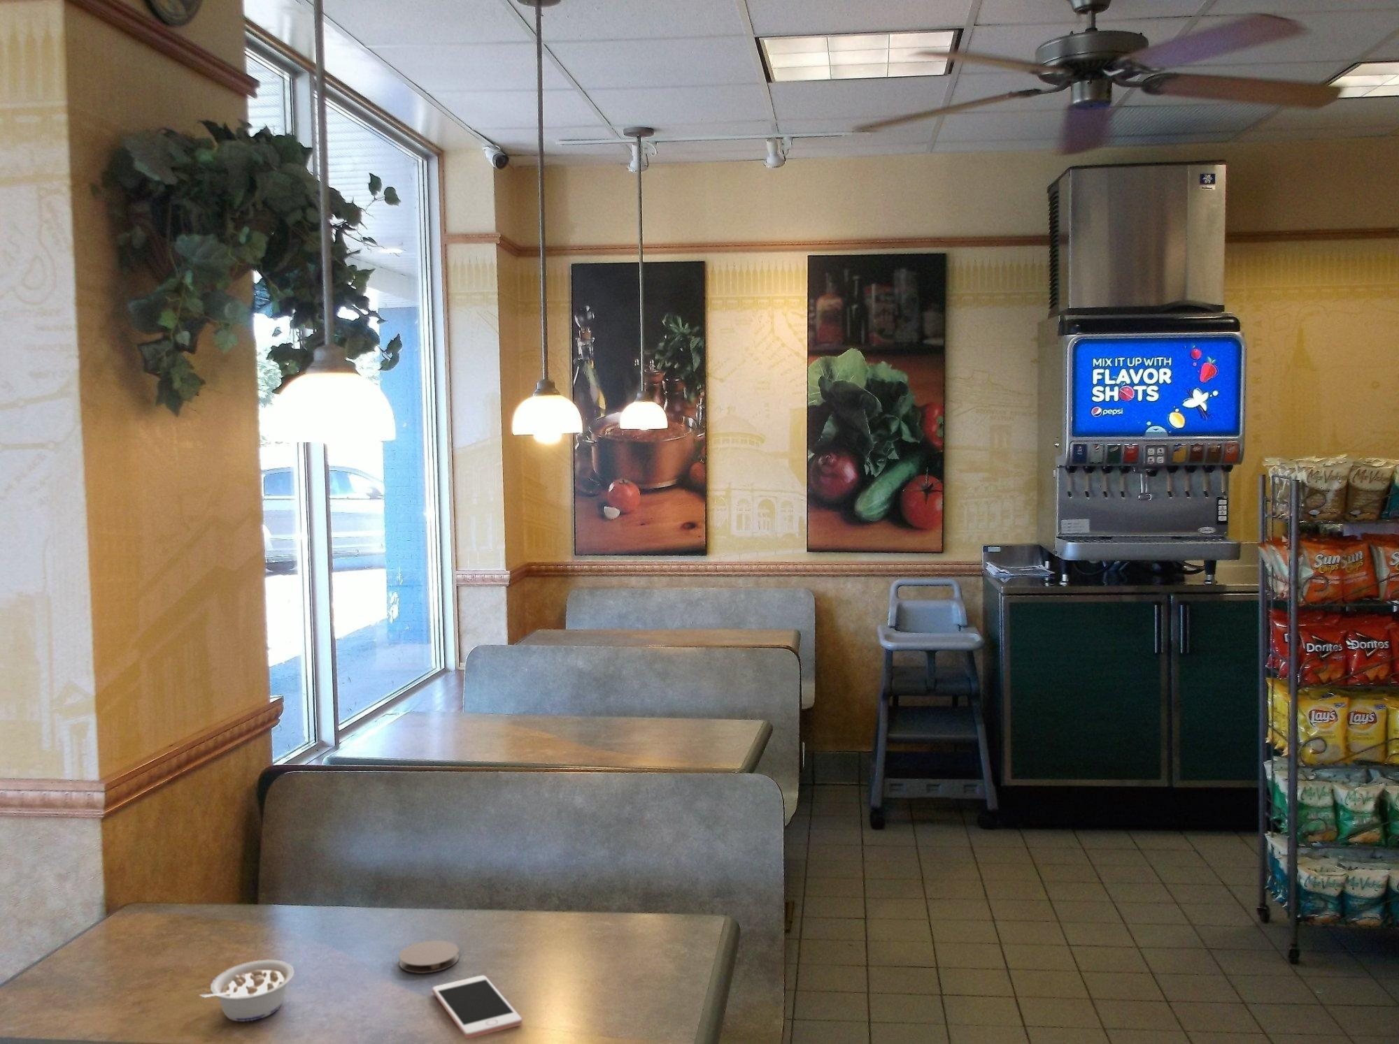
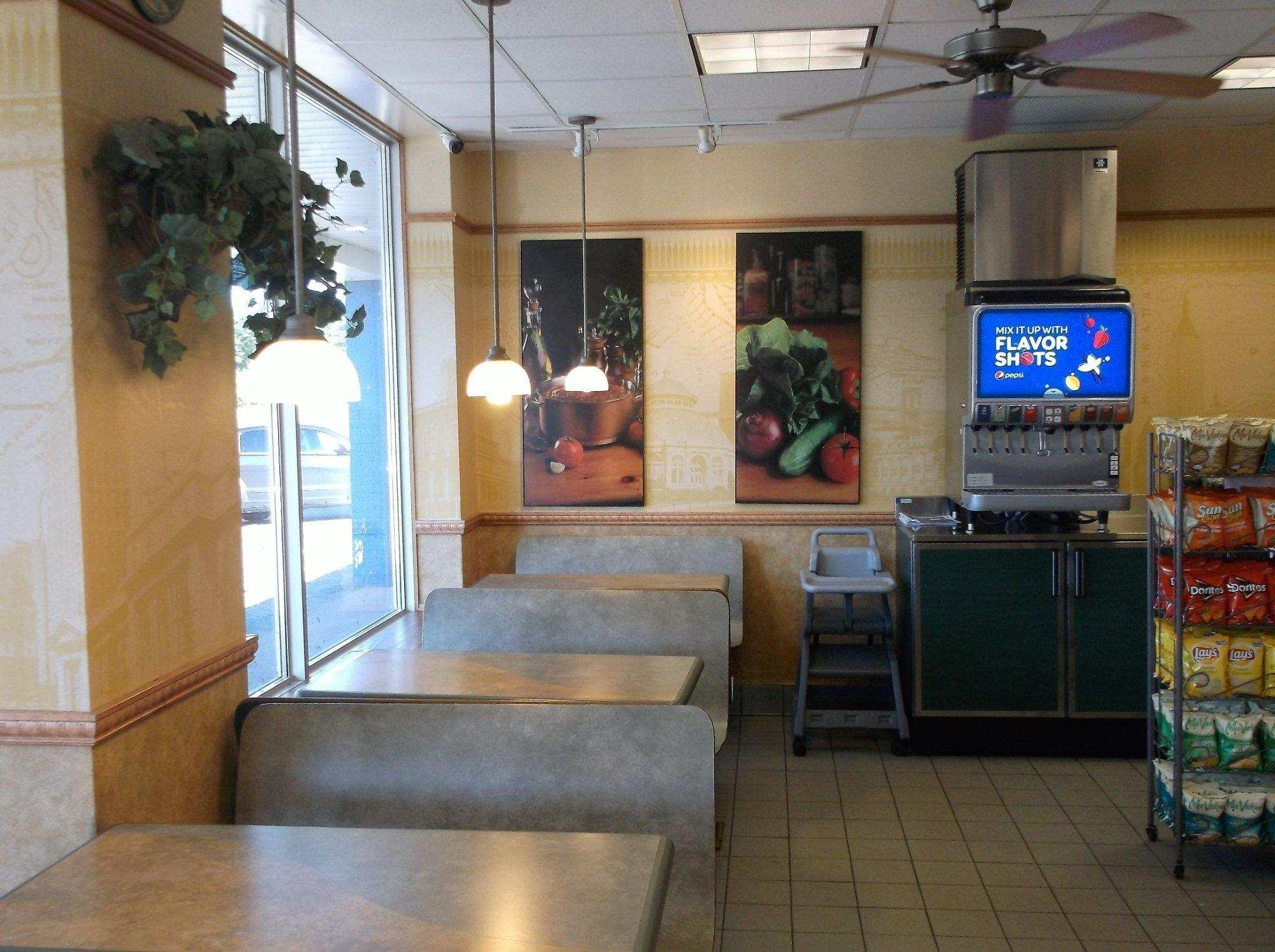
- cell phone [431,975,522,1040]
- coaster [398,940,460,974]
- legume [199,960,295,1022]
